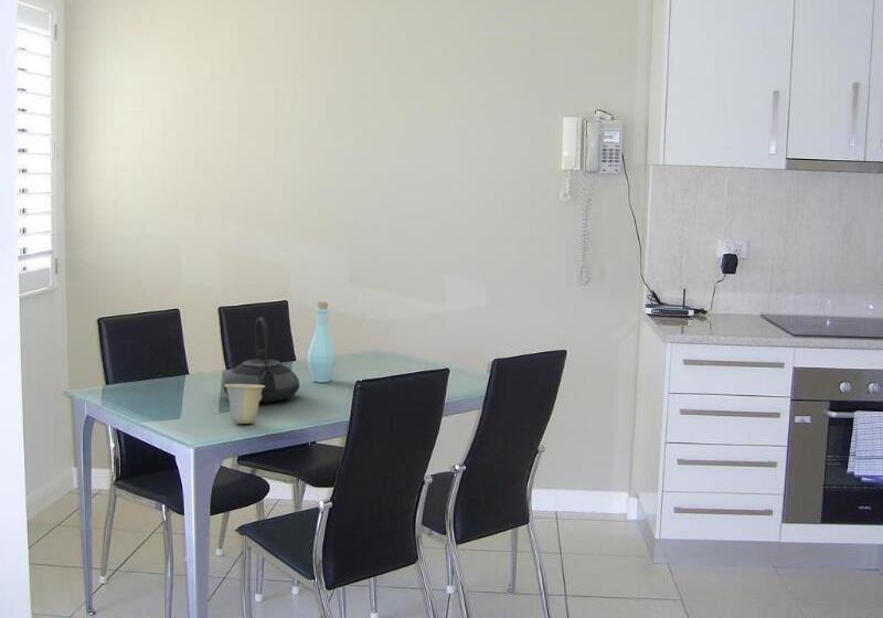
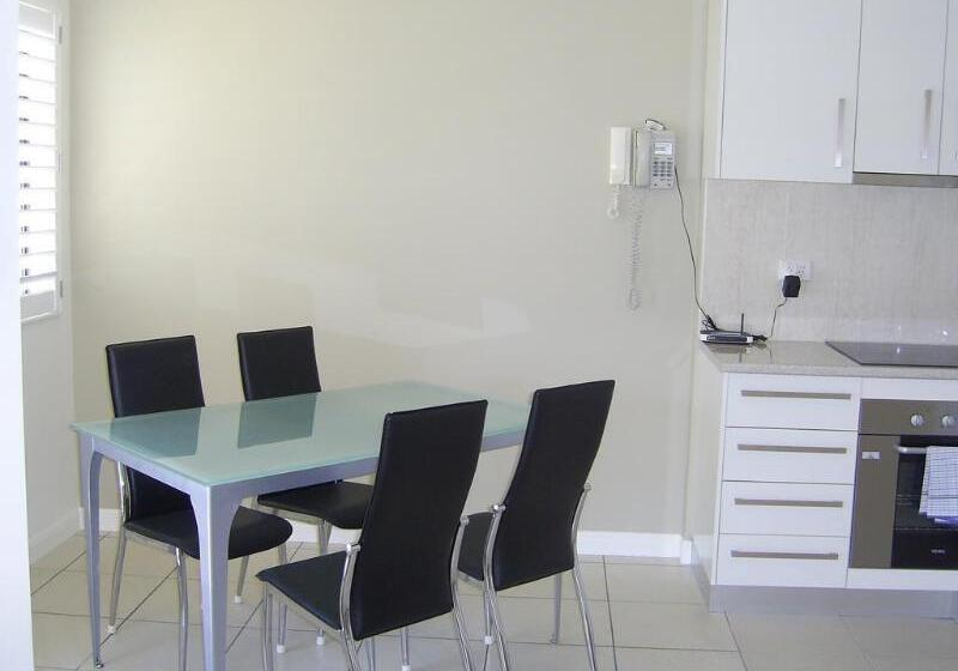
- teapot [222,316,300,403]
- cup [224,384,265,425]
- bottle [307,301,338,383]
